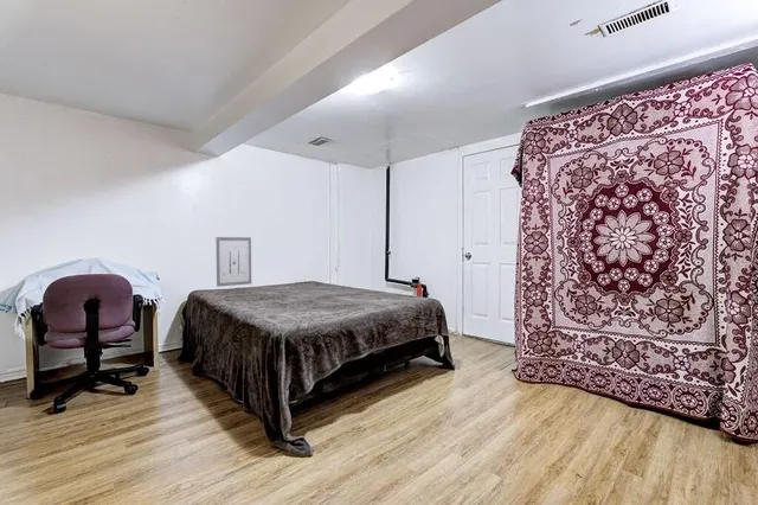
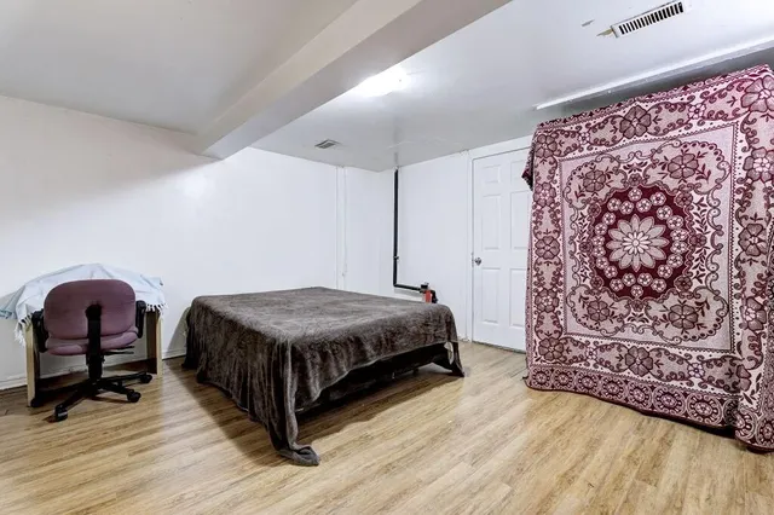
- wall art [214,236,252,288]
